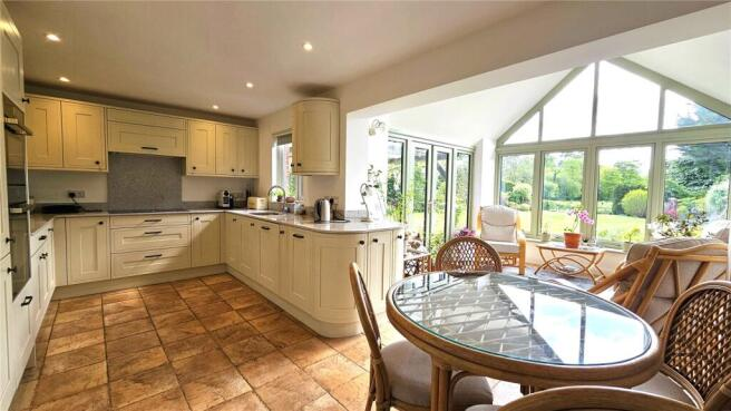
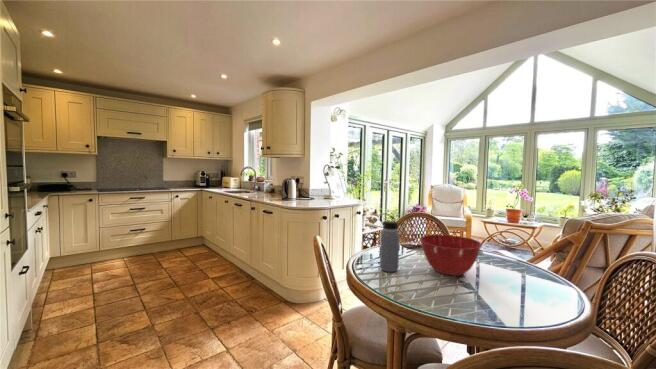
+ water bottle [379,212,400,273]
+ mixing bowl [419,234,483,276]
